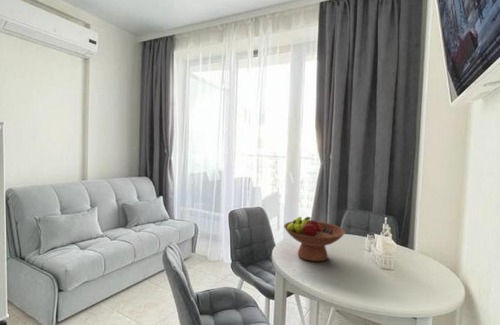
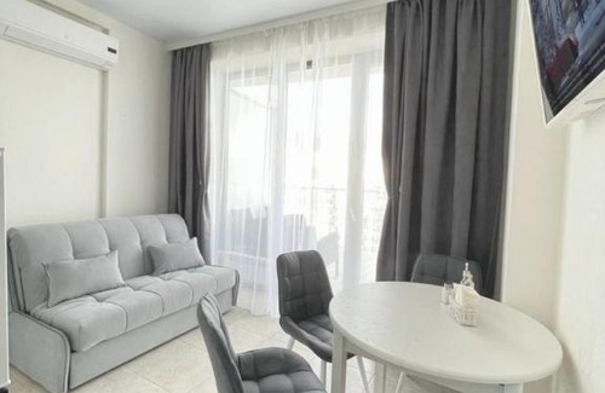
- fruit bowl [283,216,346,262]
